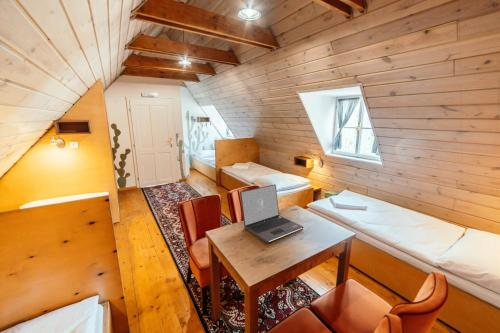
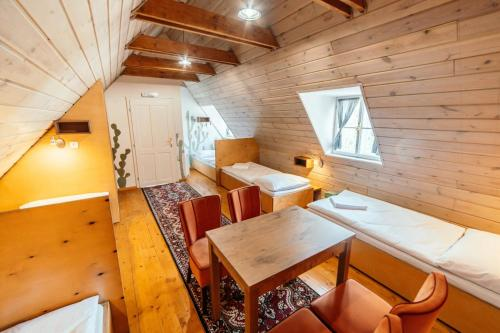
- laptop [239,183,304,244]
